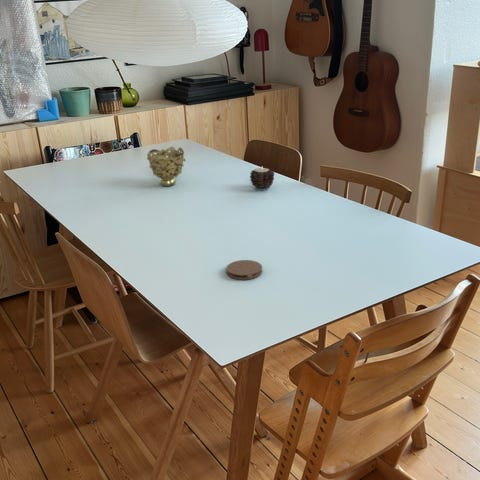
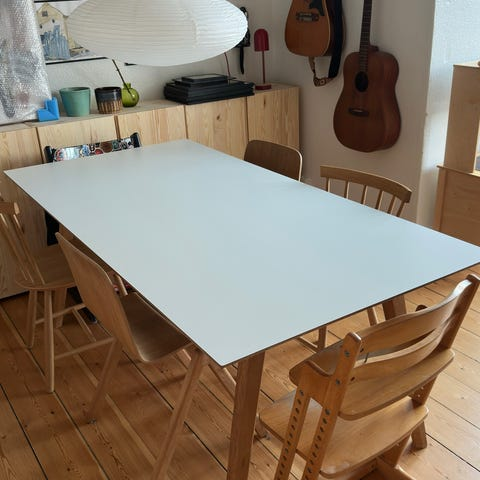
- coaster [226,259,263,281]
- candle [249,167,275,192]
- decorative bowl [146,146,187,187]
